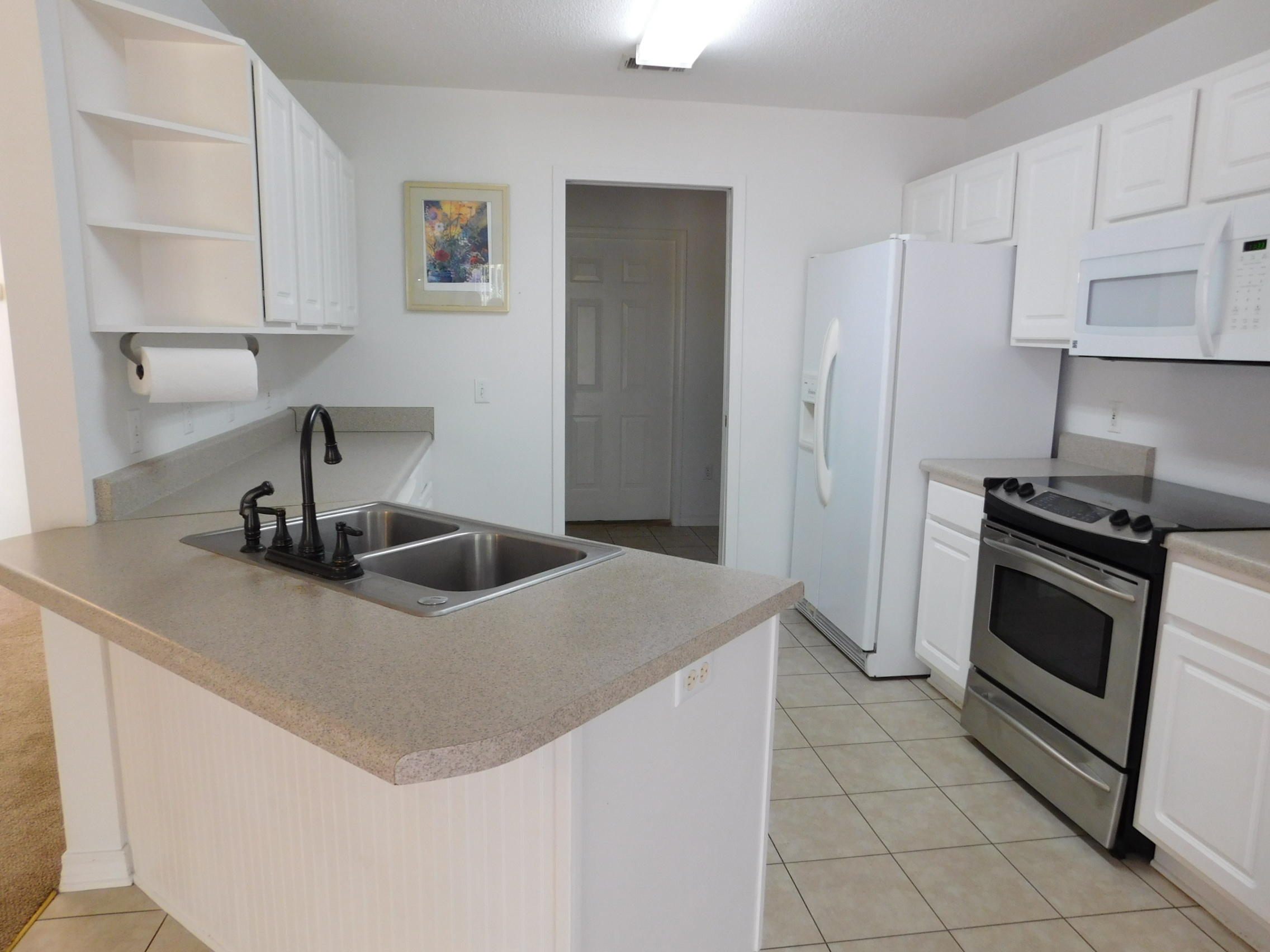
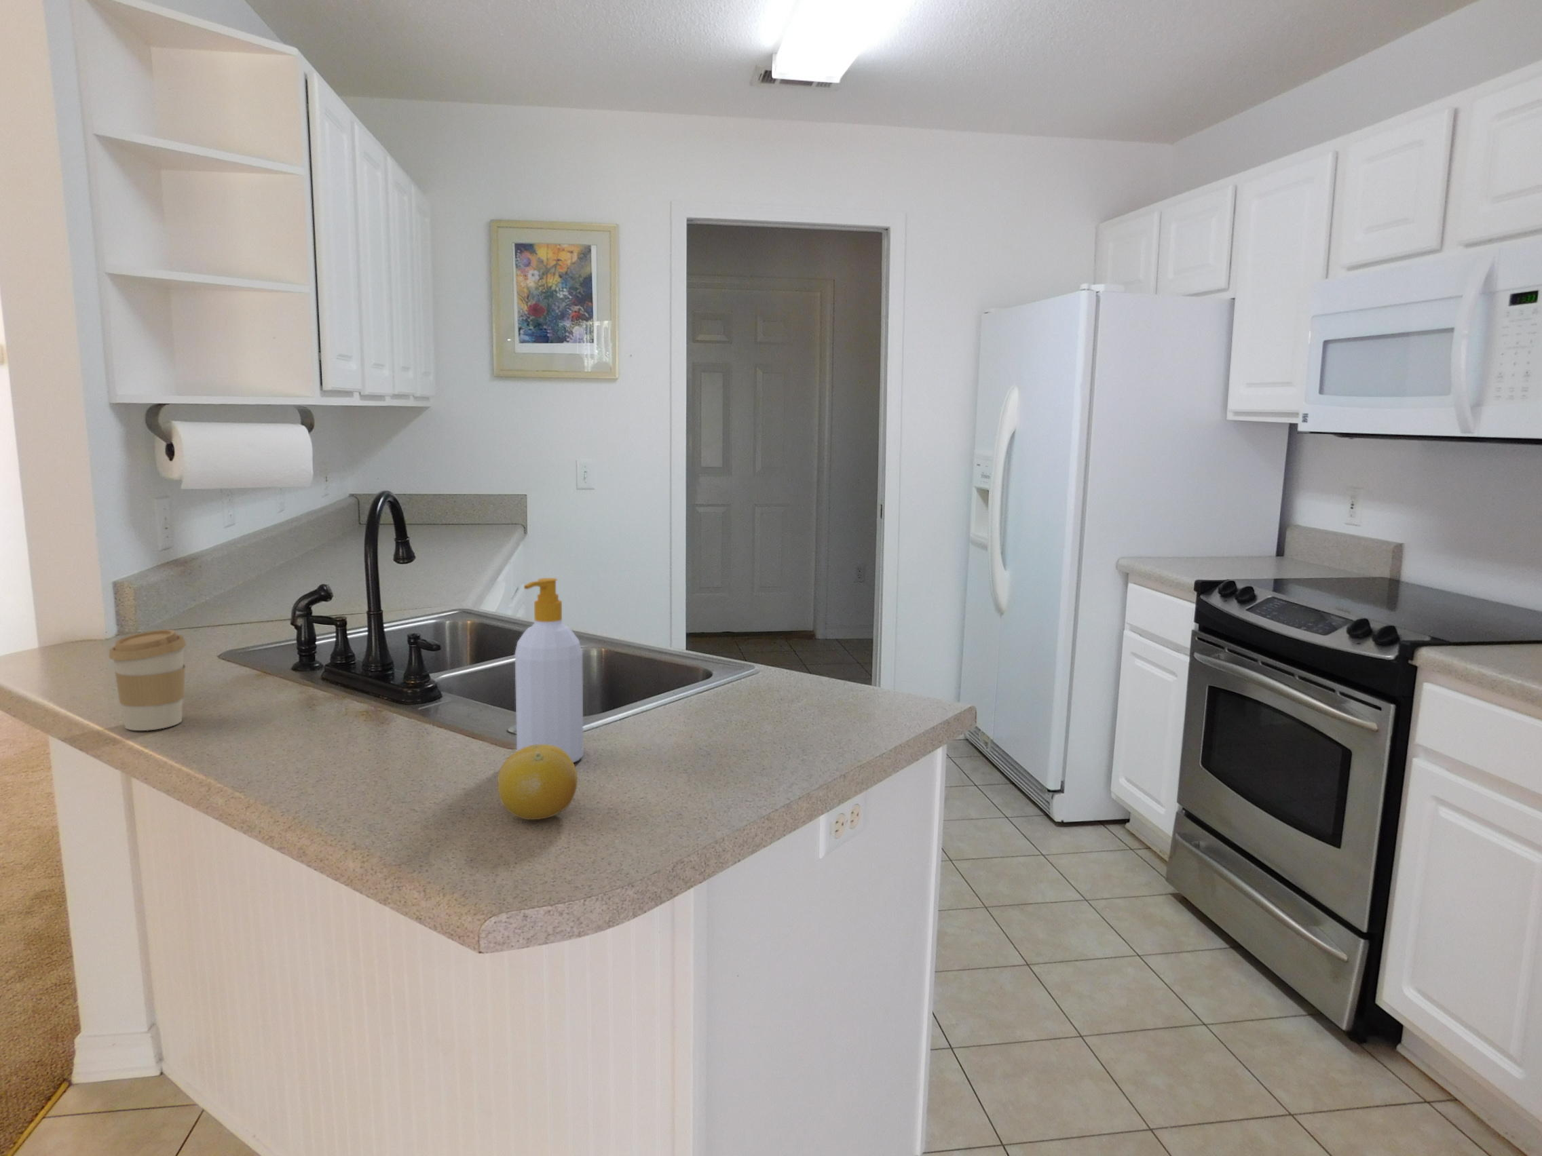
+ soap bottle [515,577,584,764]
+ fruit [498,744,578,820]
+ coffee cup [108,629,187,731]
